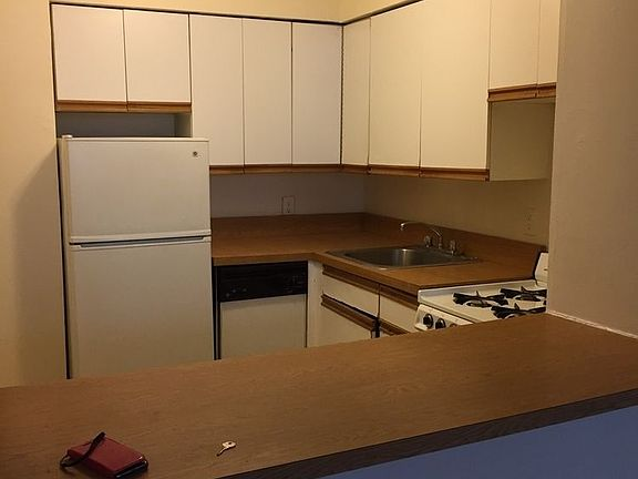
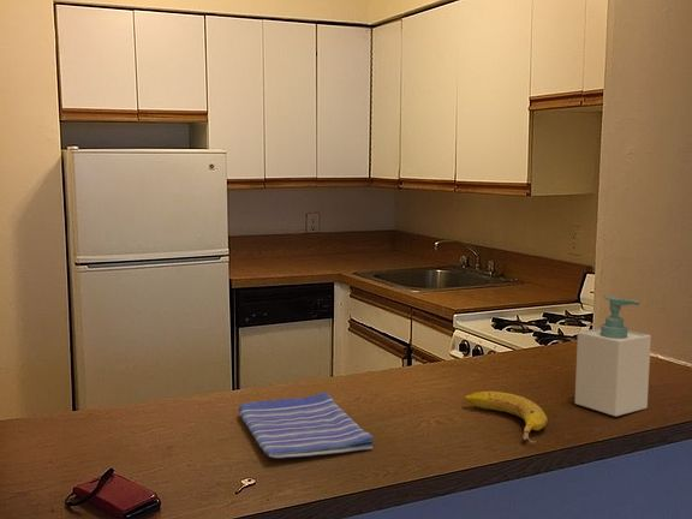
+ dish towel [238,392,375,459]
+ fruit [464,390,549,445]
+ soap bottle [573,294,652,417]
